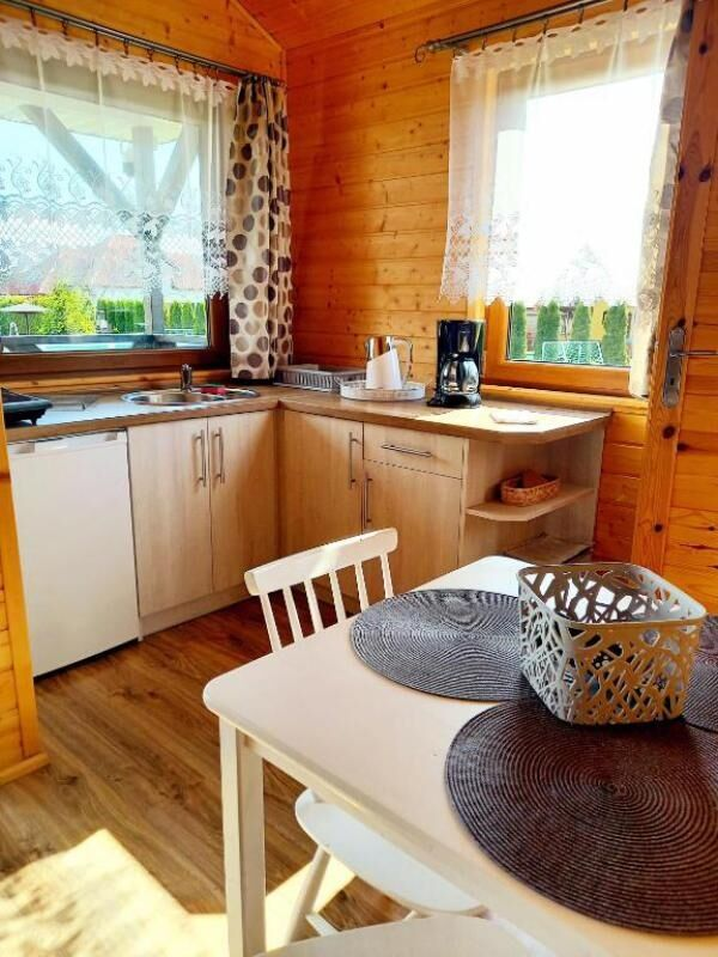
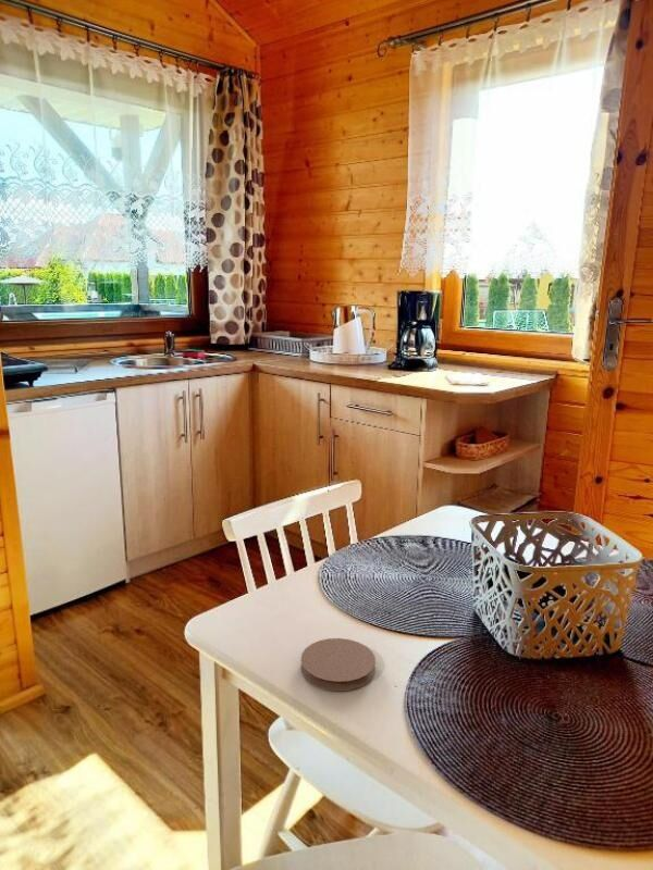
+ coaster [299,637,377,692]
